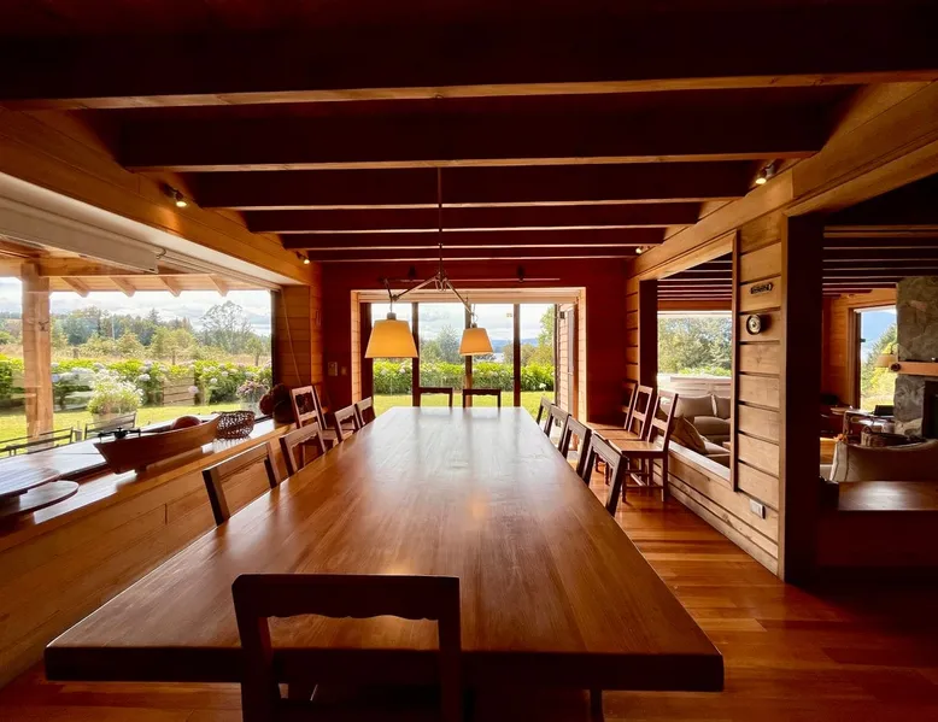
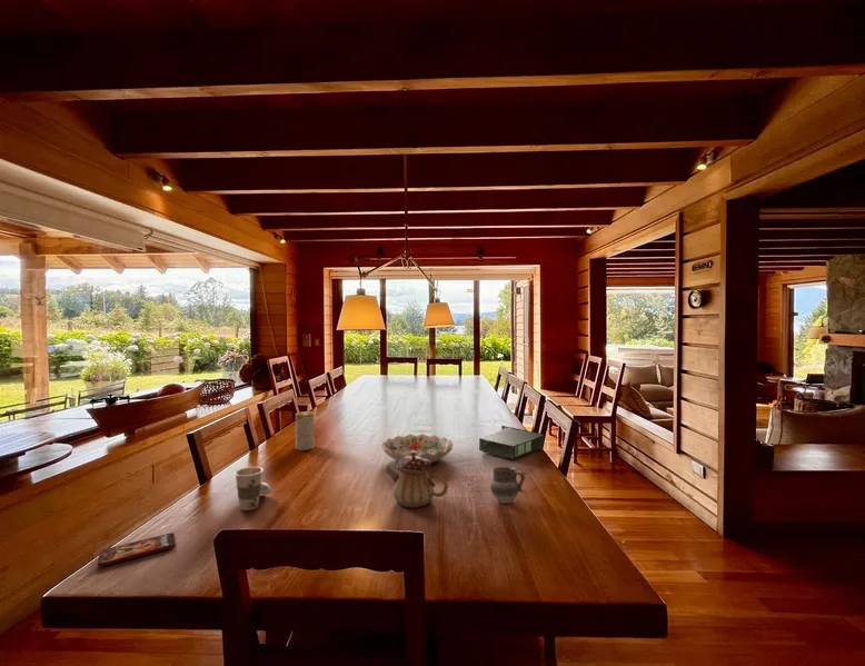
+ box [478,425,545,460]
+ teapot [385,450,449,508]
+ decorative bowl [380,433,455,464]
+ candle [295,410,316,451]
+ smartphone [97,531,177,568]
+ cup [232,466,272,511]
+ cup [489,465,526,505]
